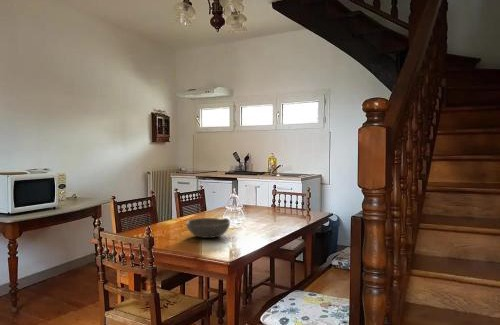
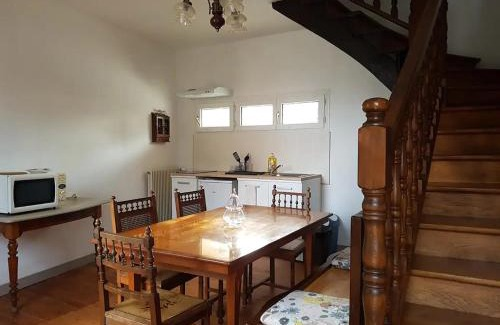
- bowl [185,217,231,239]
